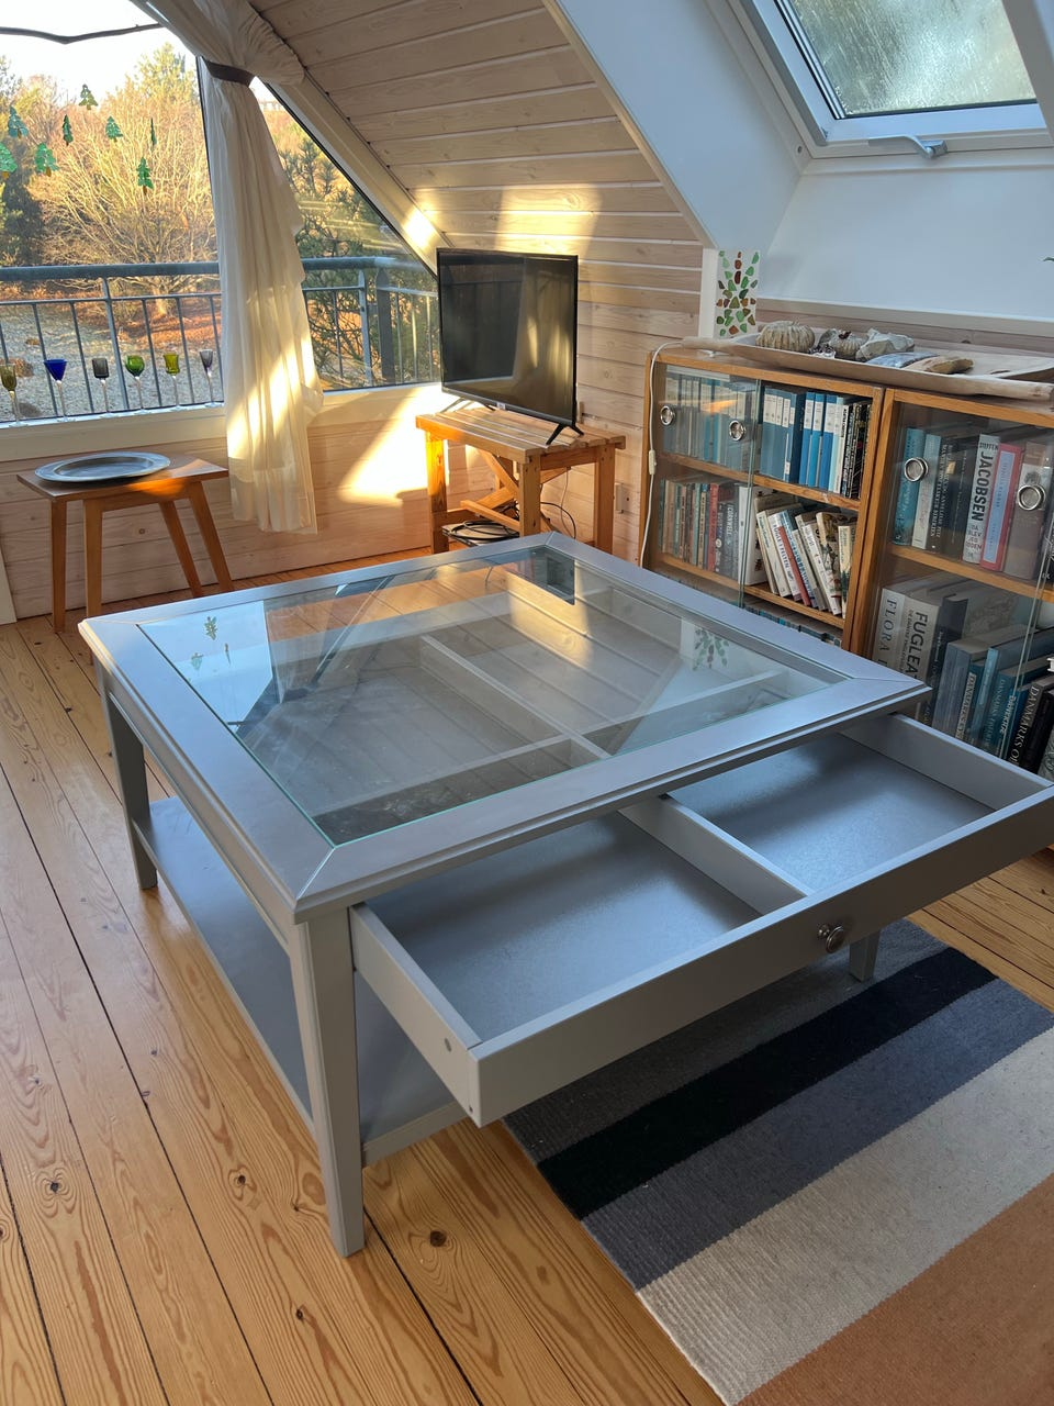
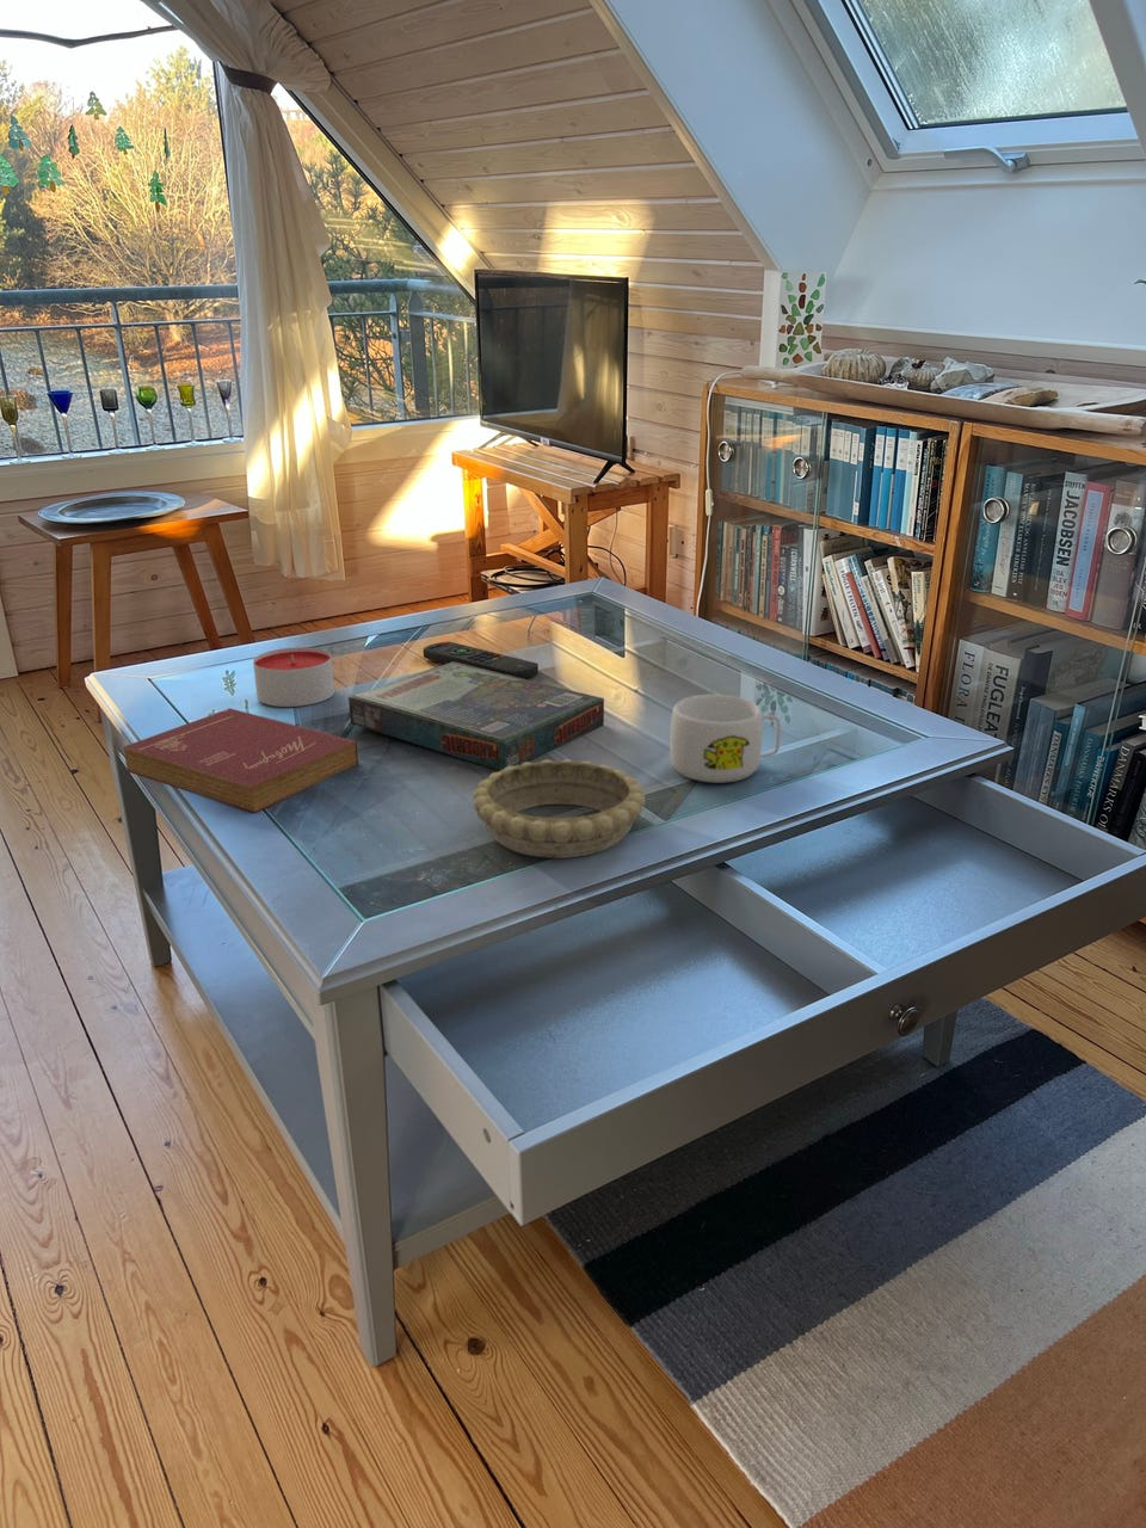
+ mug [668,693,782,784]
+ decorative bowl [472,758,646,859]
+ board game [348,662,606,771]
+ book [123,706,359,815]
+ remote control [421,640,539,680]
+ candle [252,646,336,707]
